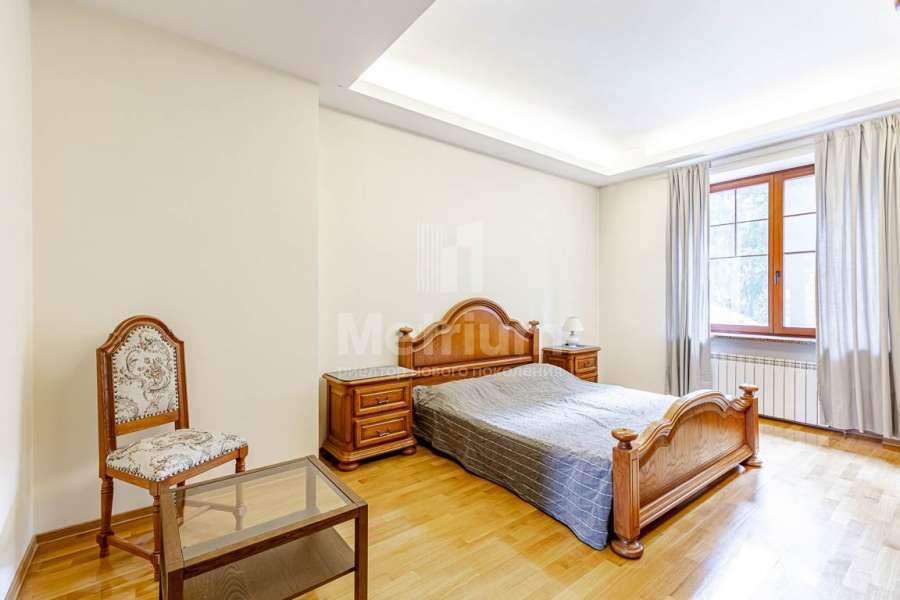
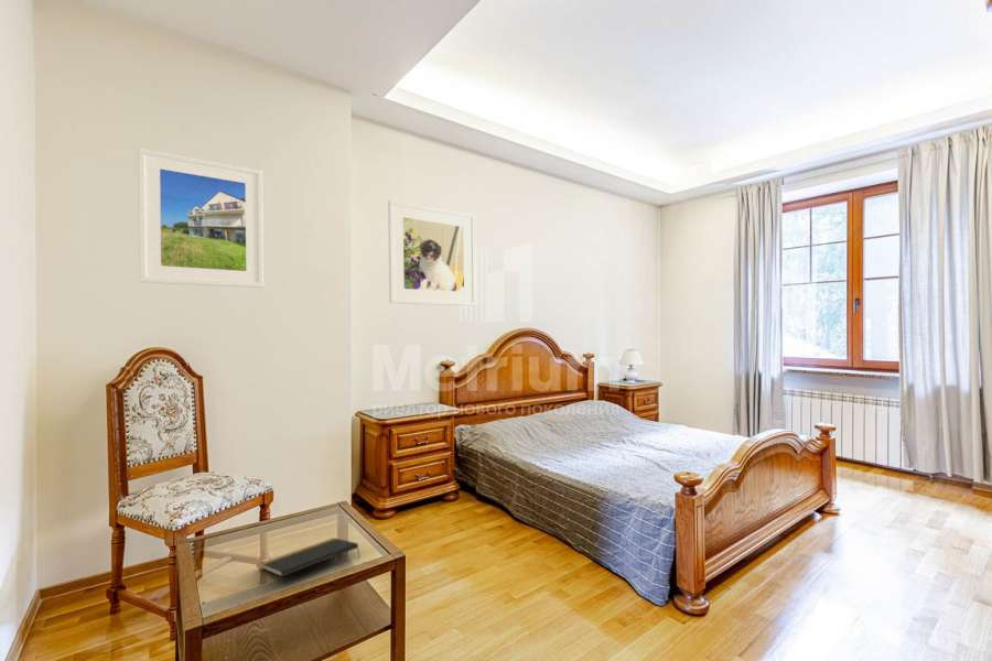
+ notepad [259,537,362,578]
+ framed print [387,199,477,307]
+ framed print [137,147,265,289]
